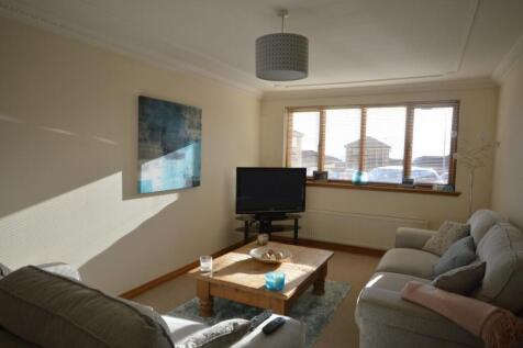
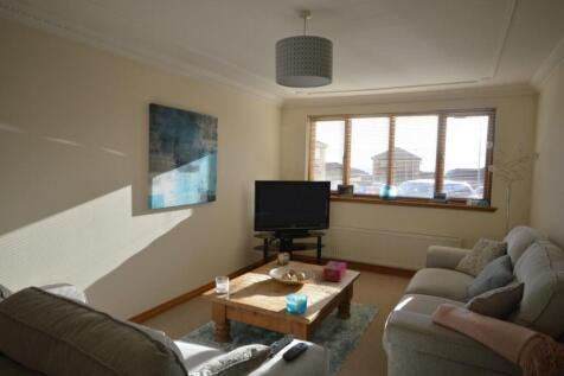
+ tissue box [321,260,347,282]
